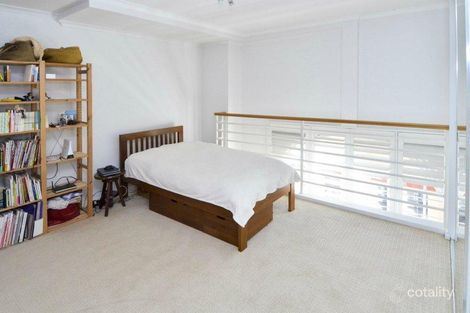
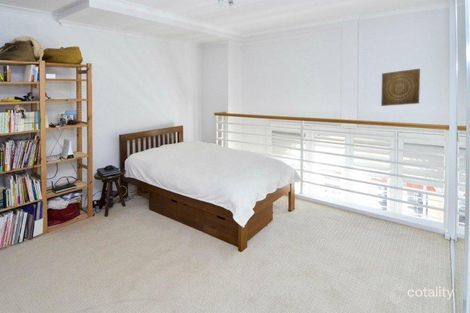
+ wall art [380,68,421,107]
